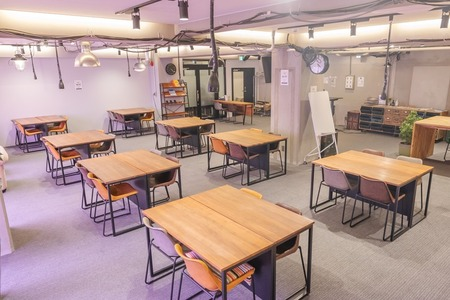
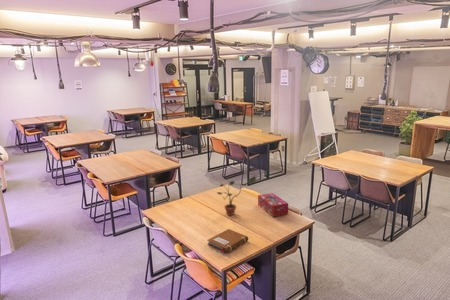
+ tissue box [257,192,289,218]
+ notebook [206,228,249,254]
+ potted plant [216,175,258,216]
